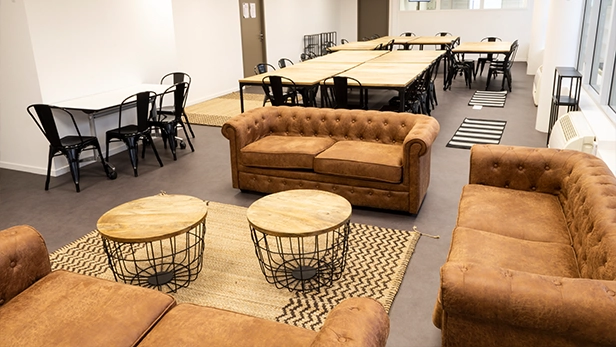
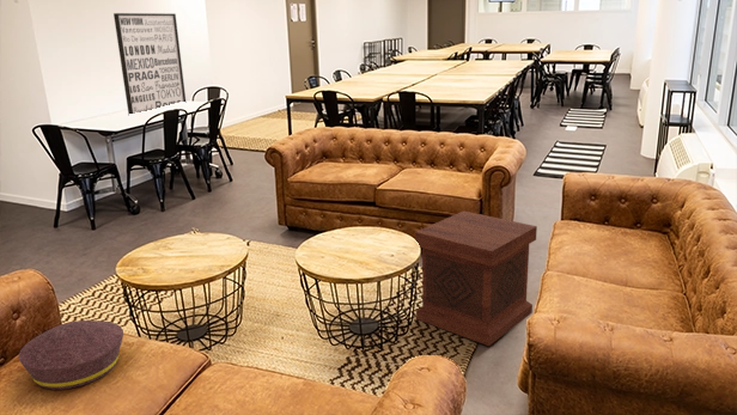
+ side table [414,209,538,347]
+ wall art [112,12,187,115]
+ cushion [17,319,124,391]
